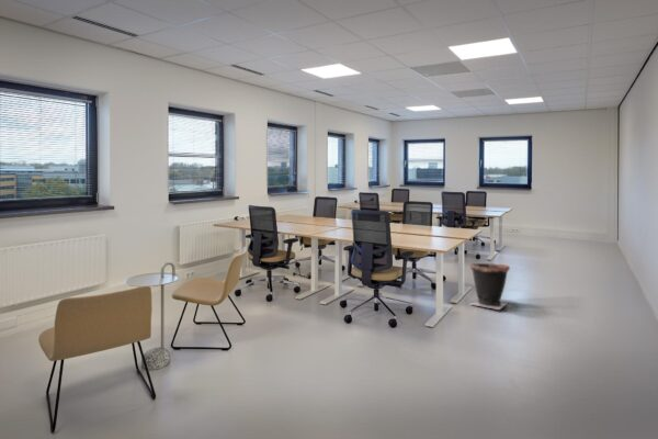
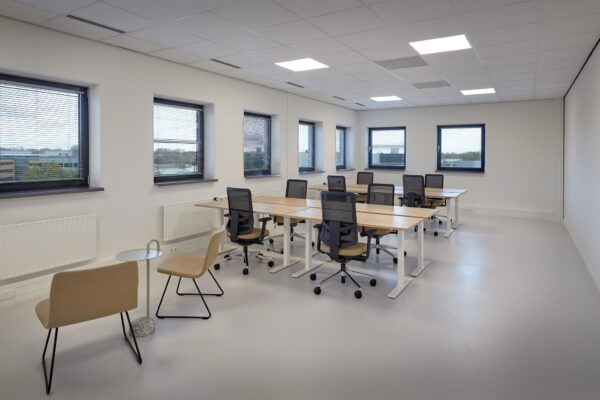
- waste bin [468,260,511,311]
